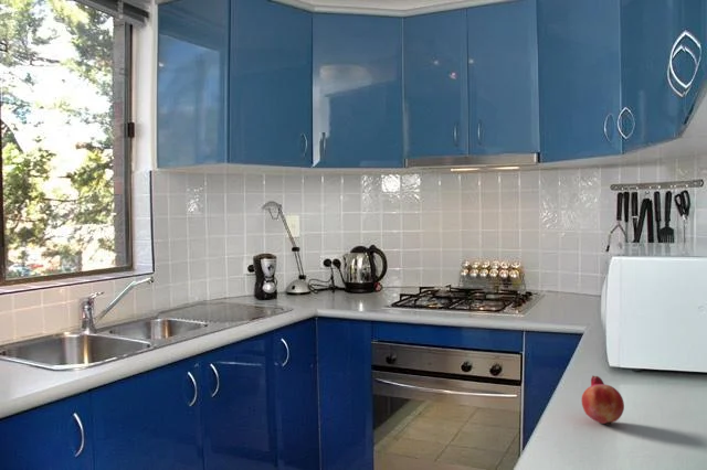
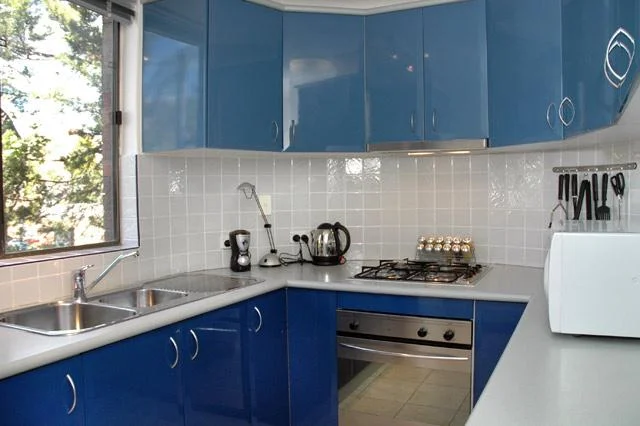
- fruit [581,374,625,426]
